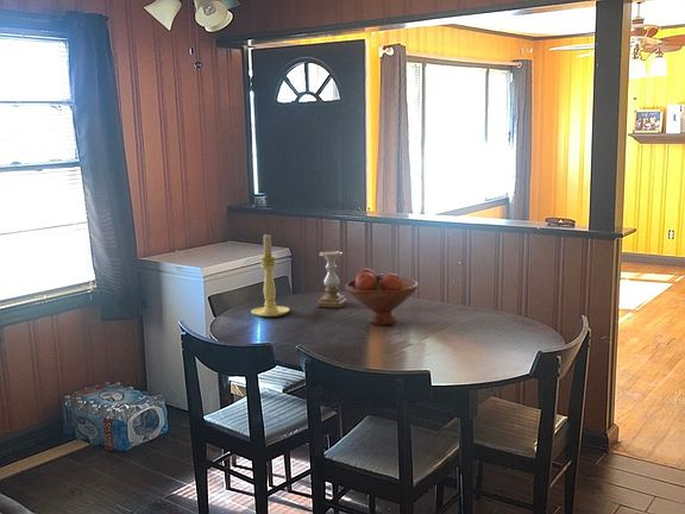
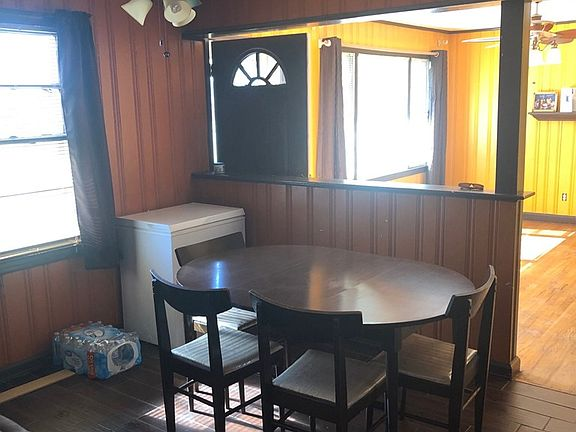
- fruit bowl [344,268,420,326]
- candle holder [316,250,348,309]
- candle holder [250,233,290,318]
